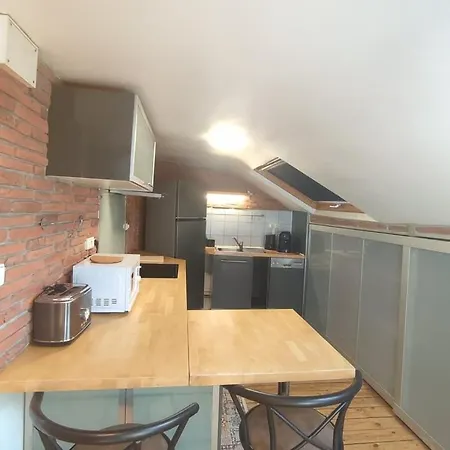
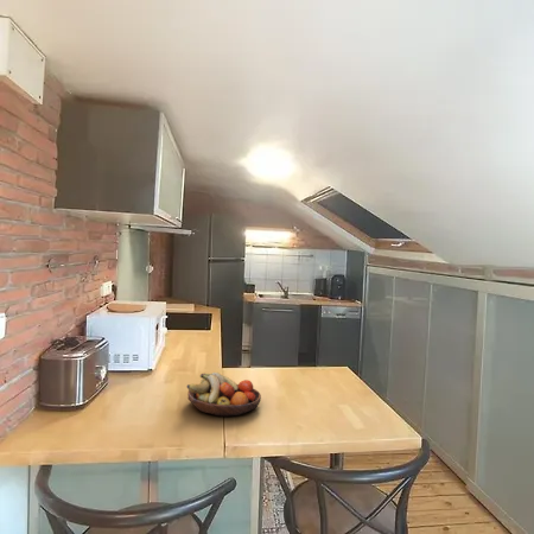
+ fruit bowl [186,371,262,418]
